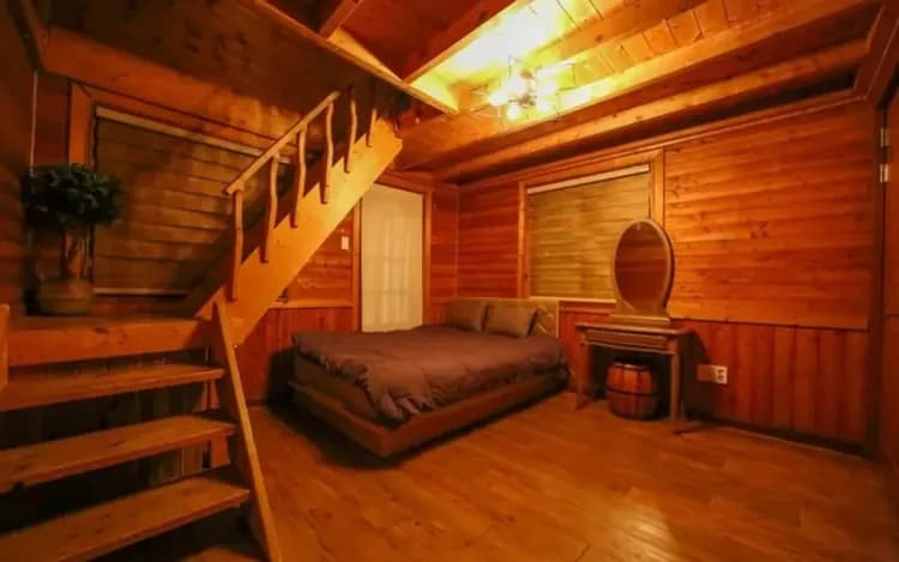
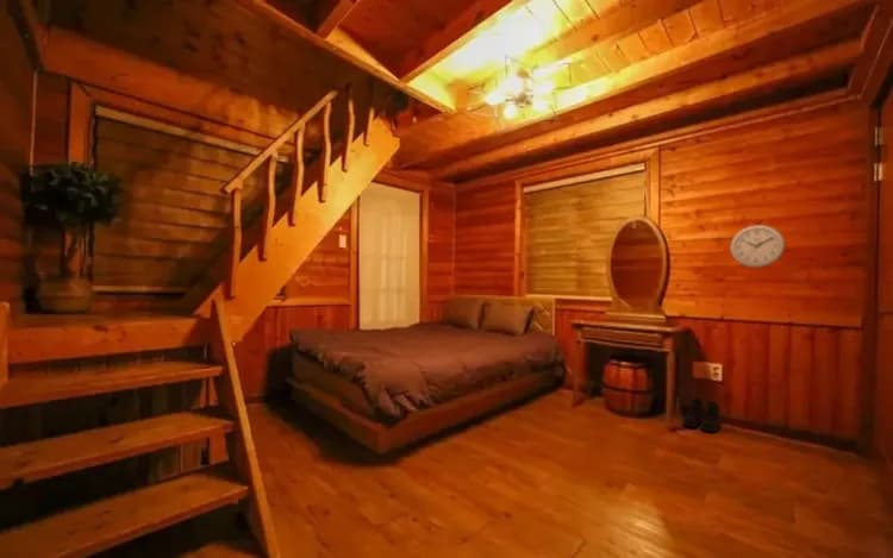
+ boots [681,396,722,433]
+ wall clock [729,224,786,269]
